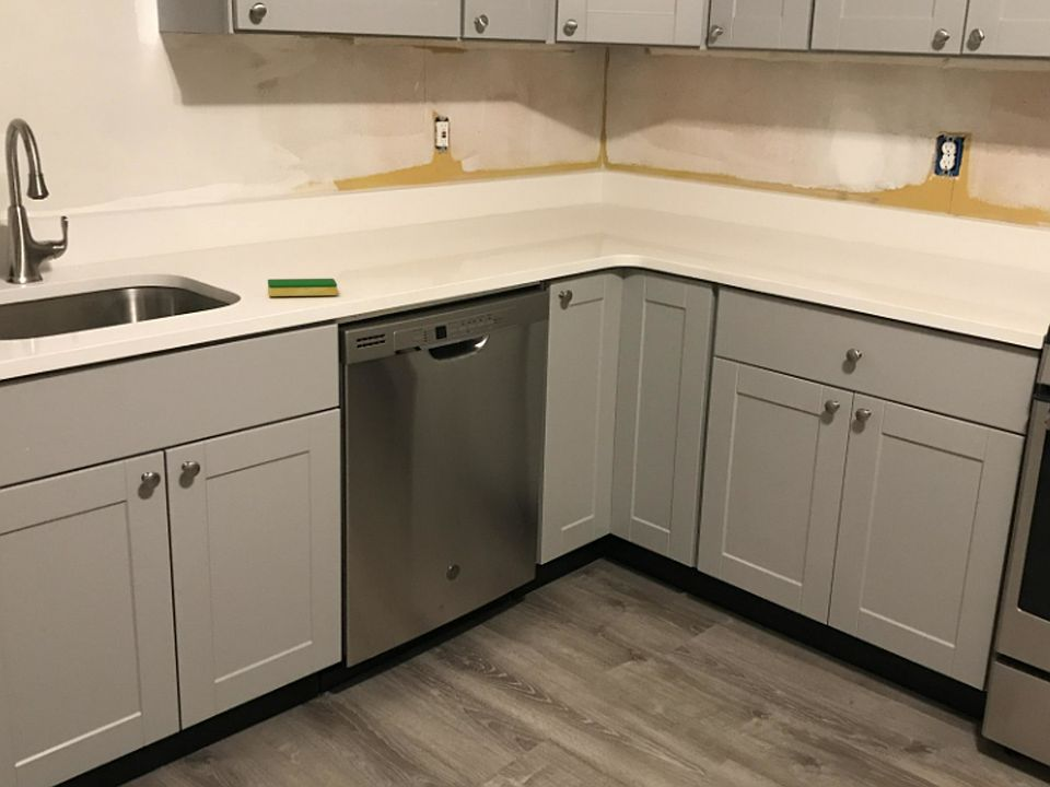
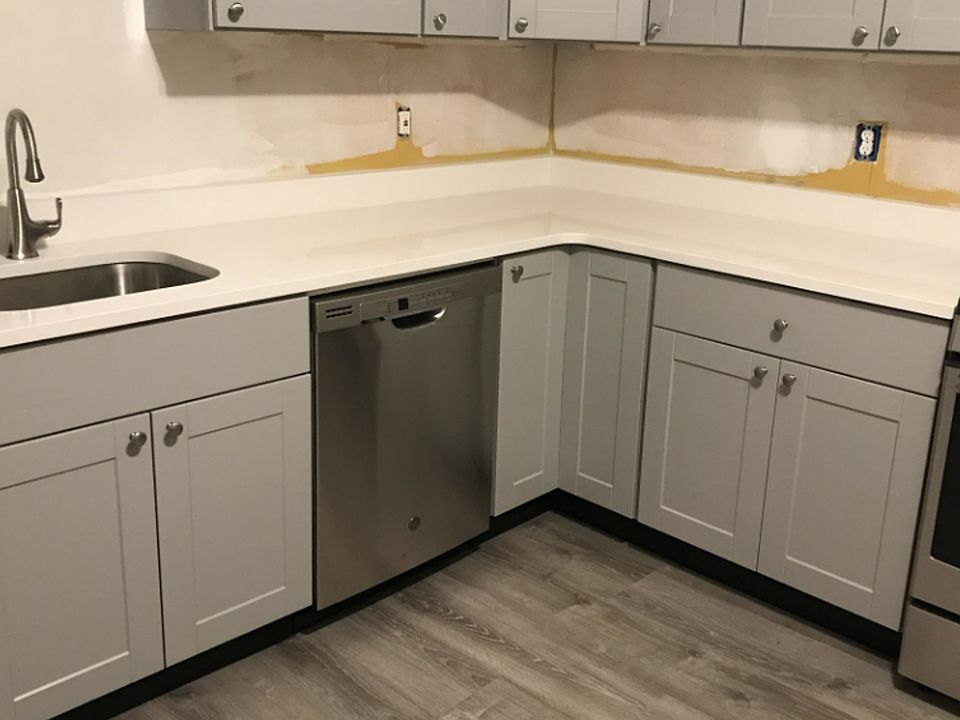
- dish sponge [267,278,338,297]
